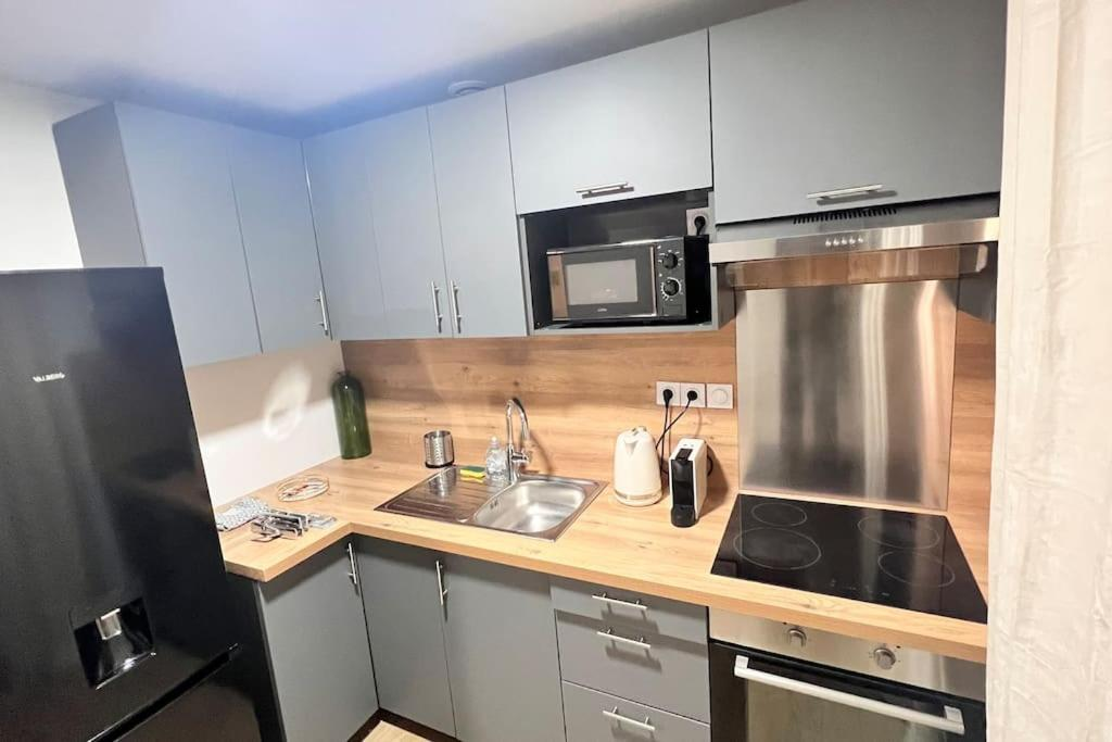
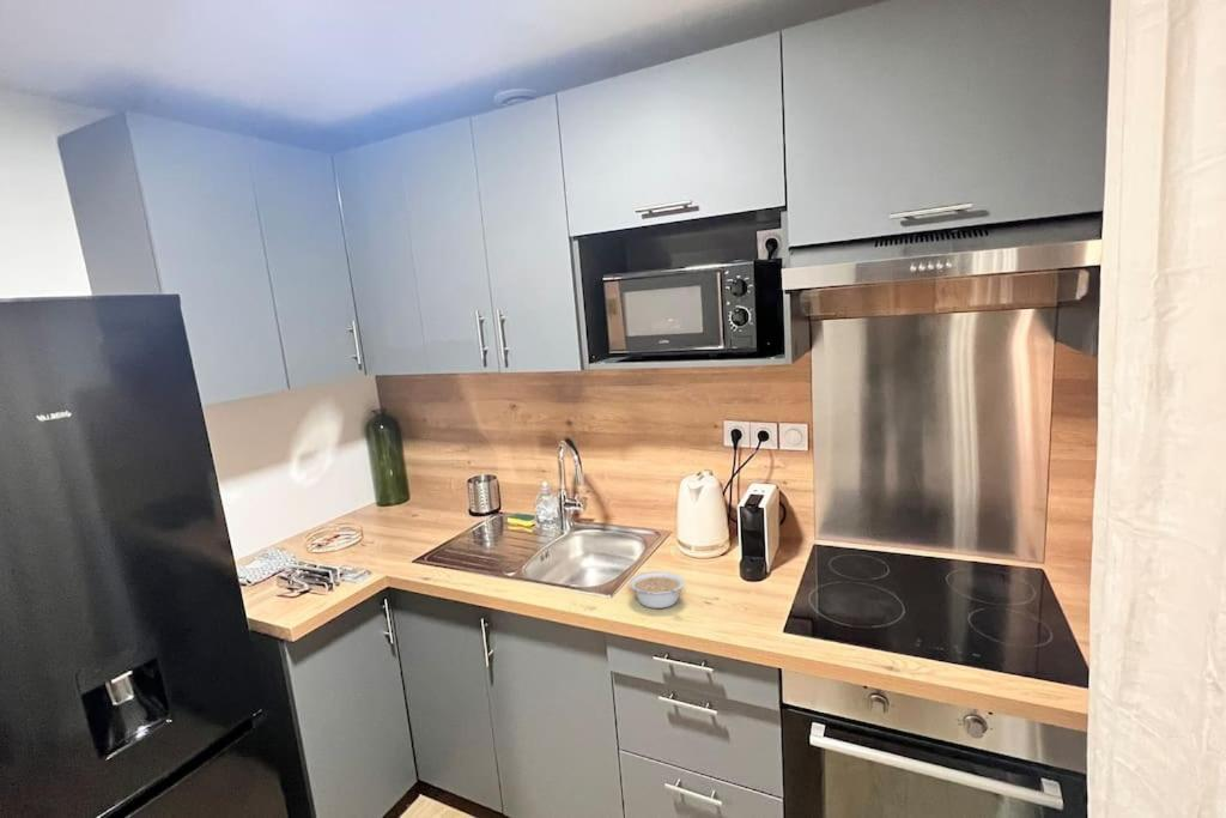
+ legume [627,570,686,610]
